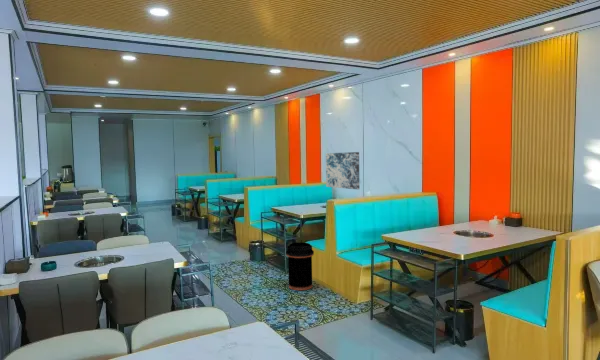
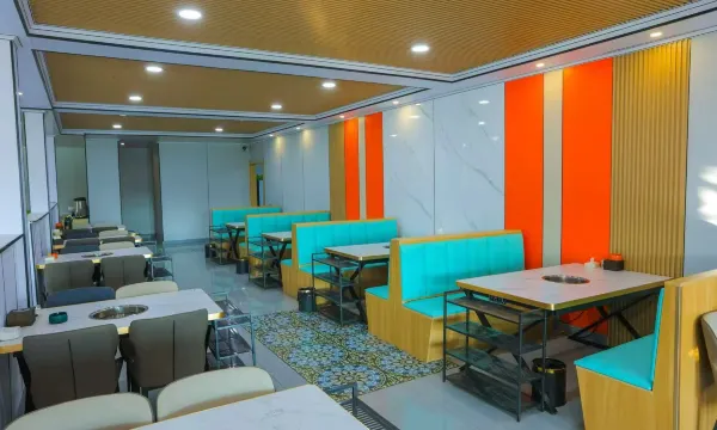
- wall art [325,151,361,190]
- trash can [285,241,315,291]
